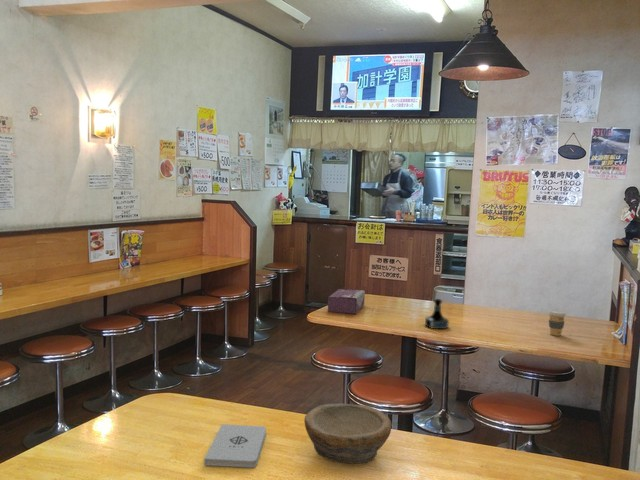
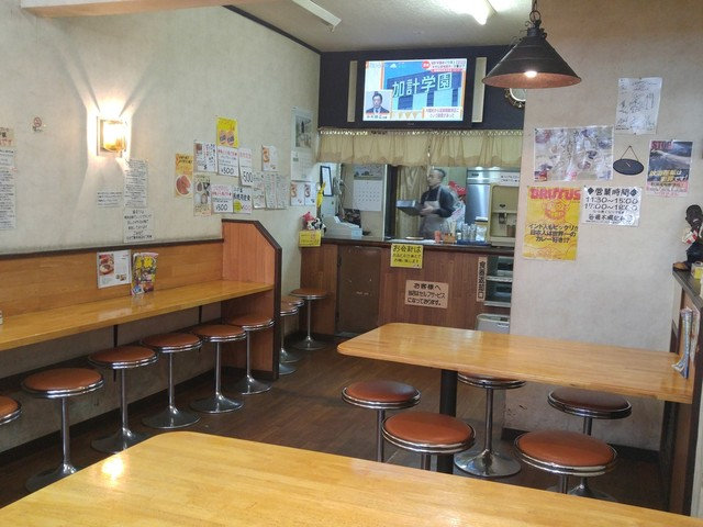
- bowl [303,403,393,465]
- notepad [203,423,267,469]
- tequila bottle [424,298,450,330]
- tissue box [327,288,366,315]
- coffee cup [547,310,567,337]
